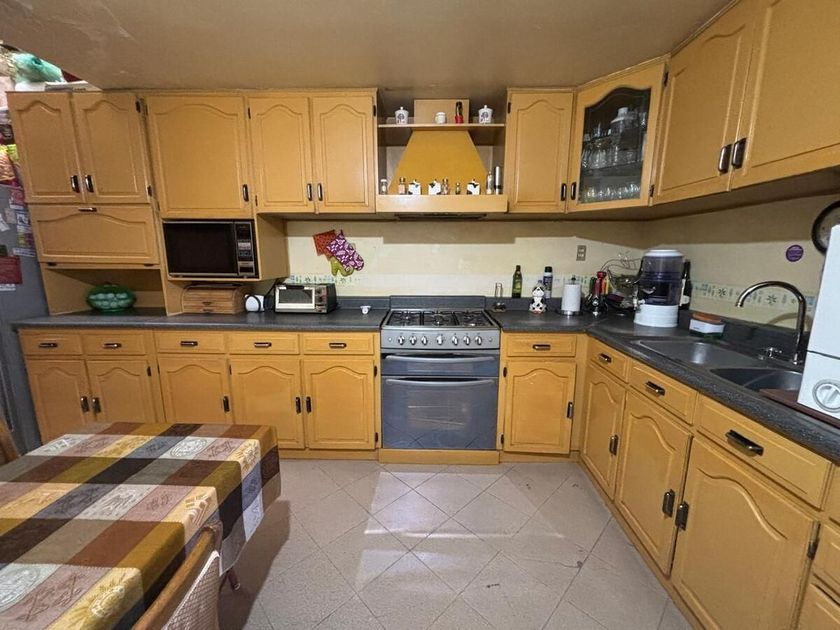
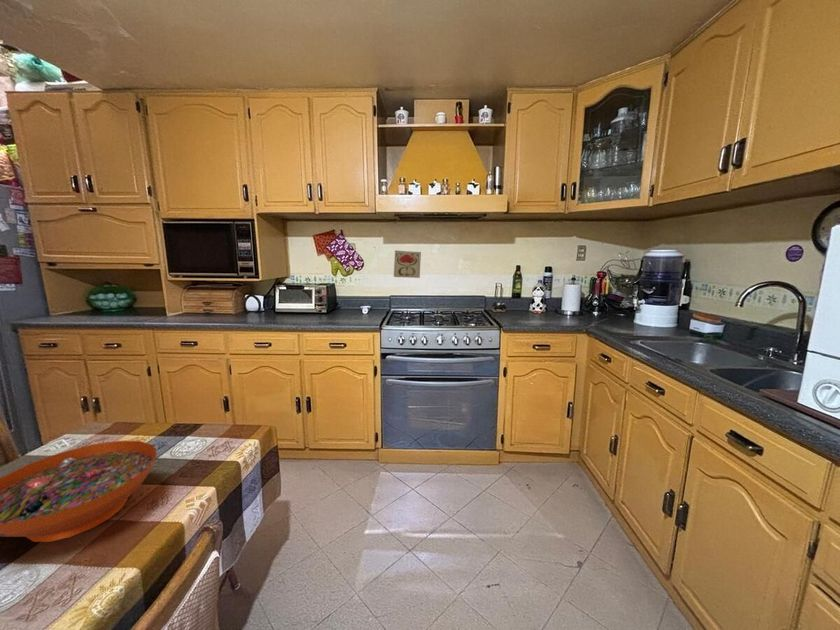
+ decorative bowl [0,440,158,543]
+ decorative tile [393,250,422,279]
